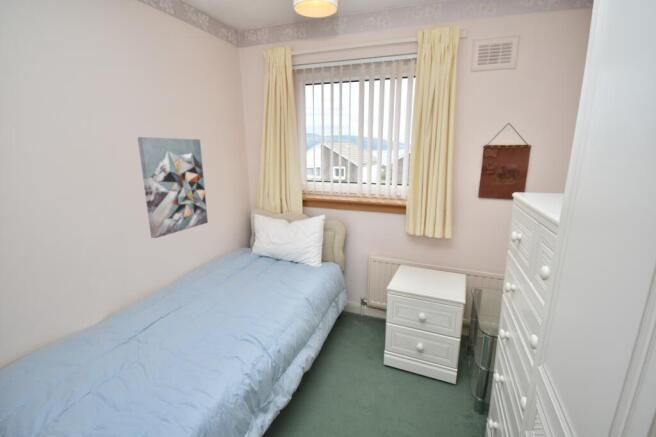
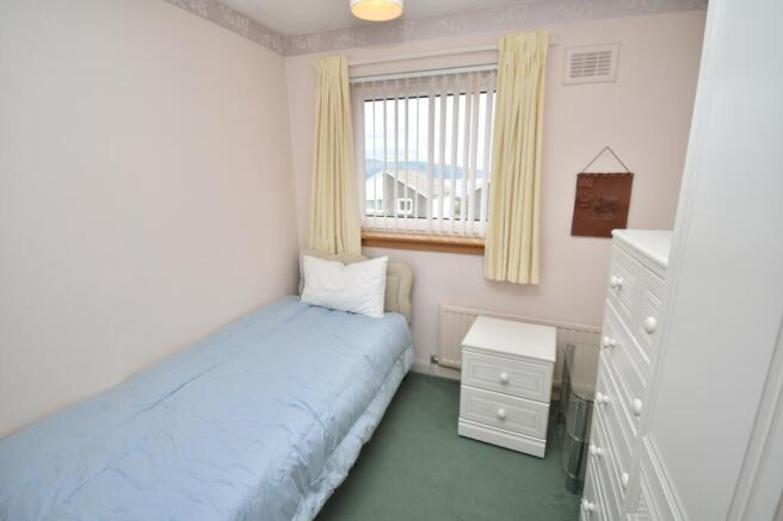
- wall art [137,136,209,239]
